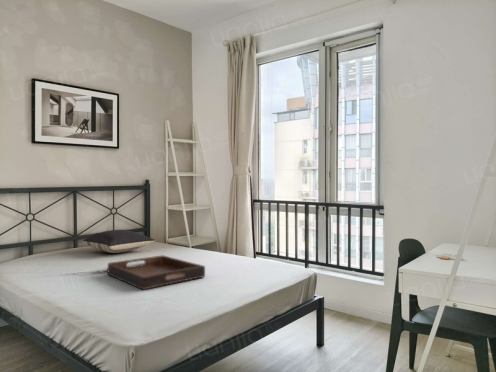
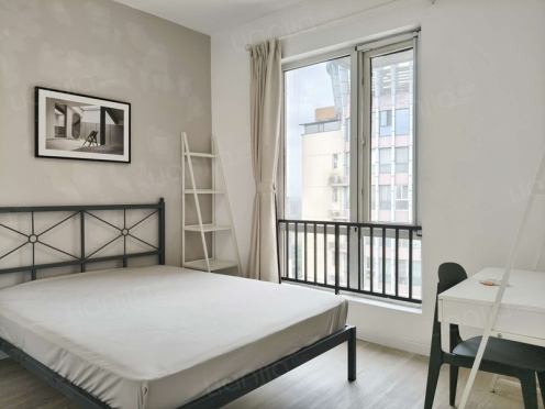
- serving tray [107,254,206,291]
- pillow [82,229,157,254]
